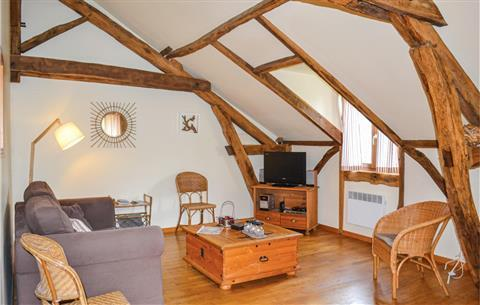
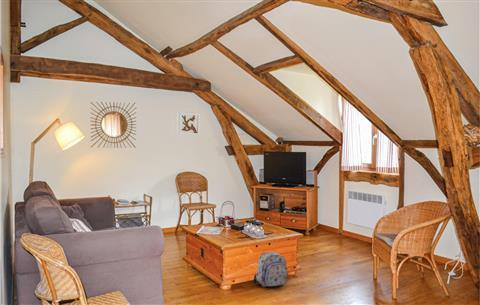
+ backpack [252,251,288,288]
